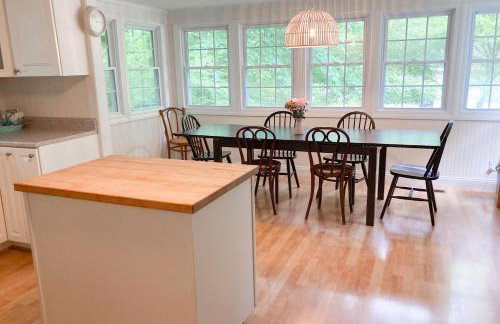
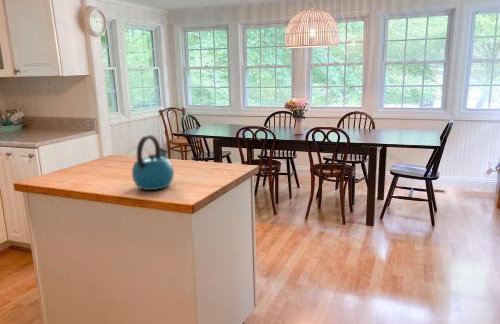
+ kettle [131,134,175,191]
